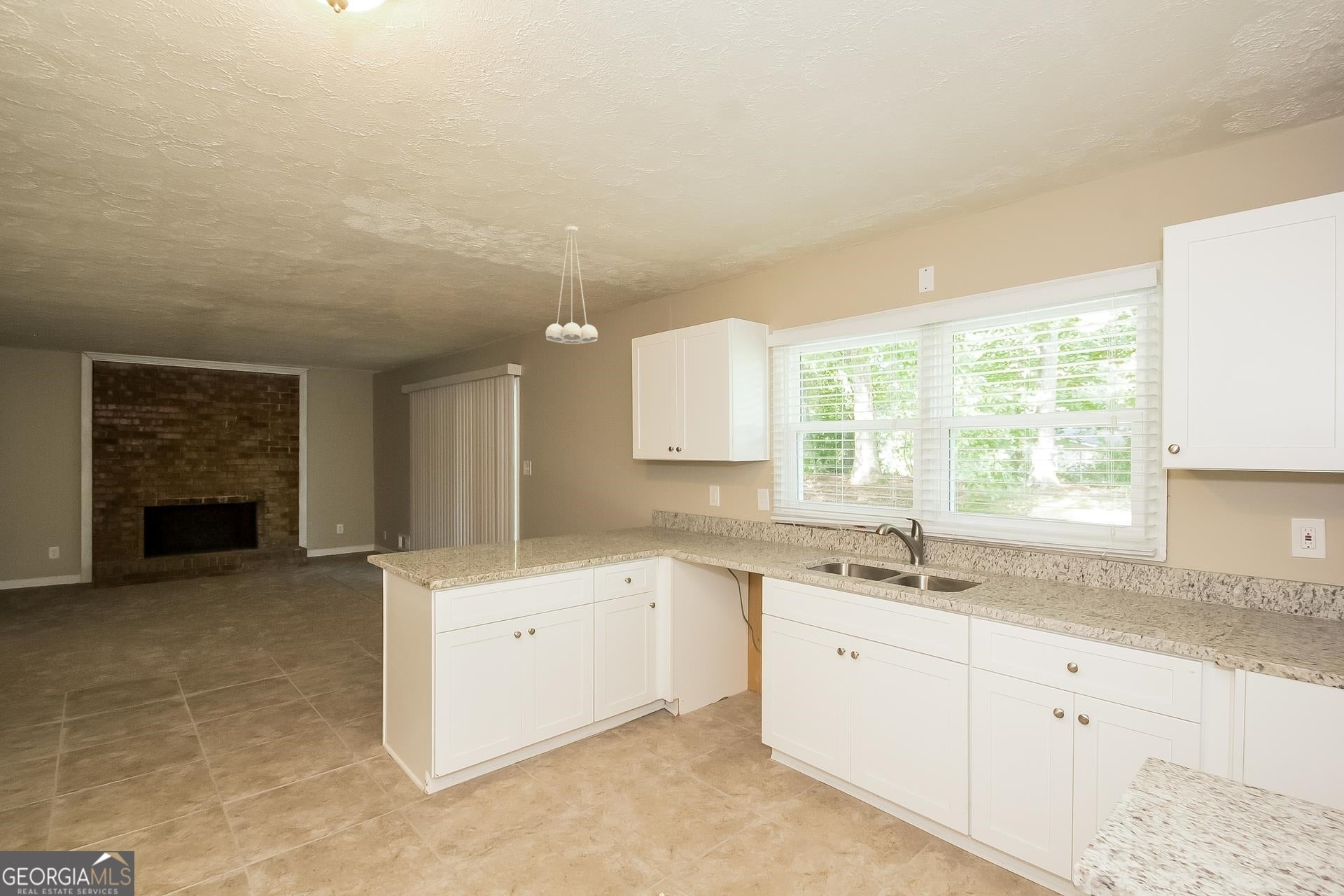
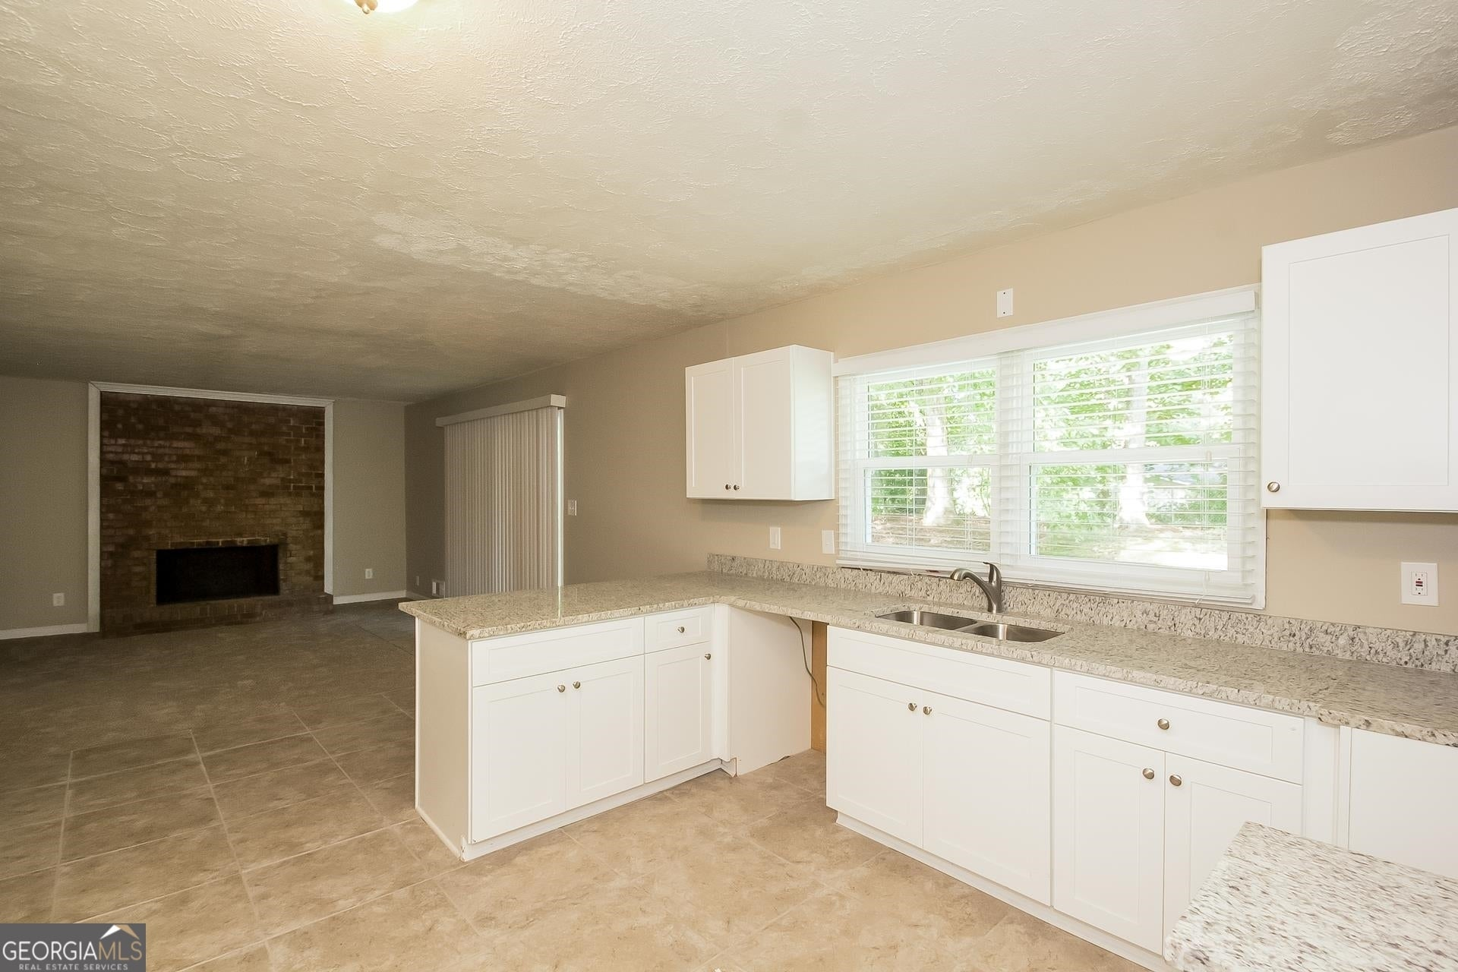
- pendant light [545,225,598,344]
